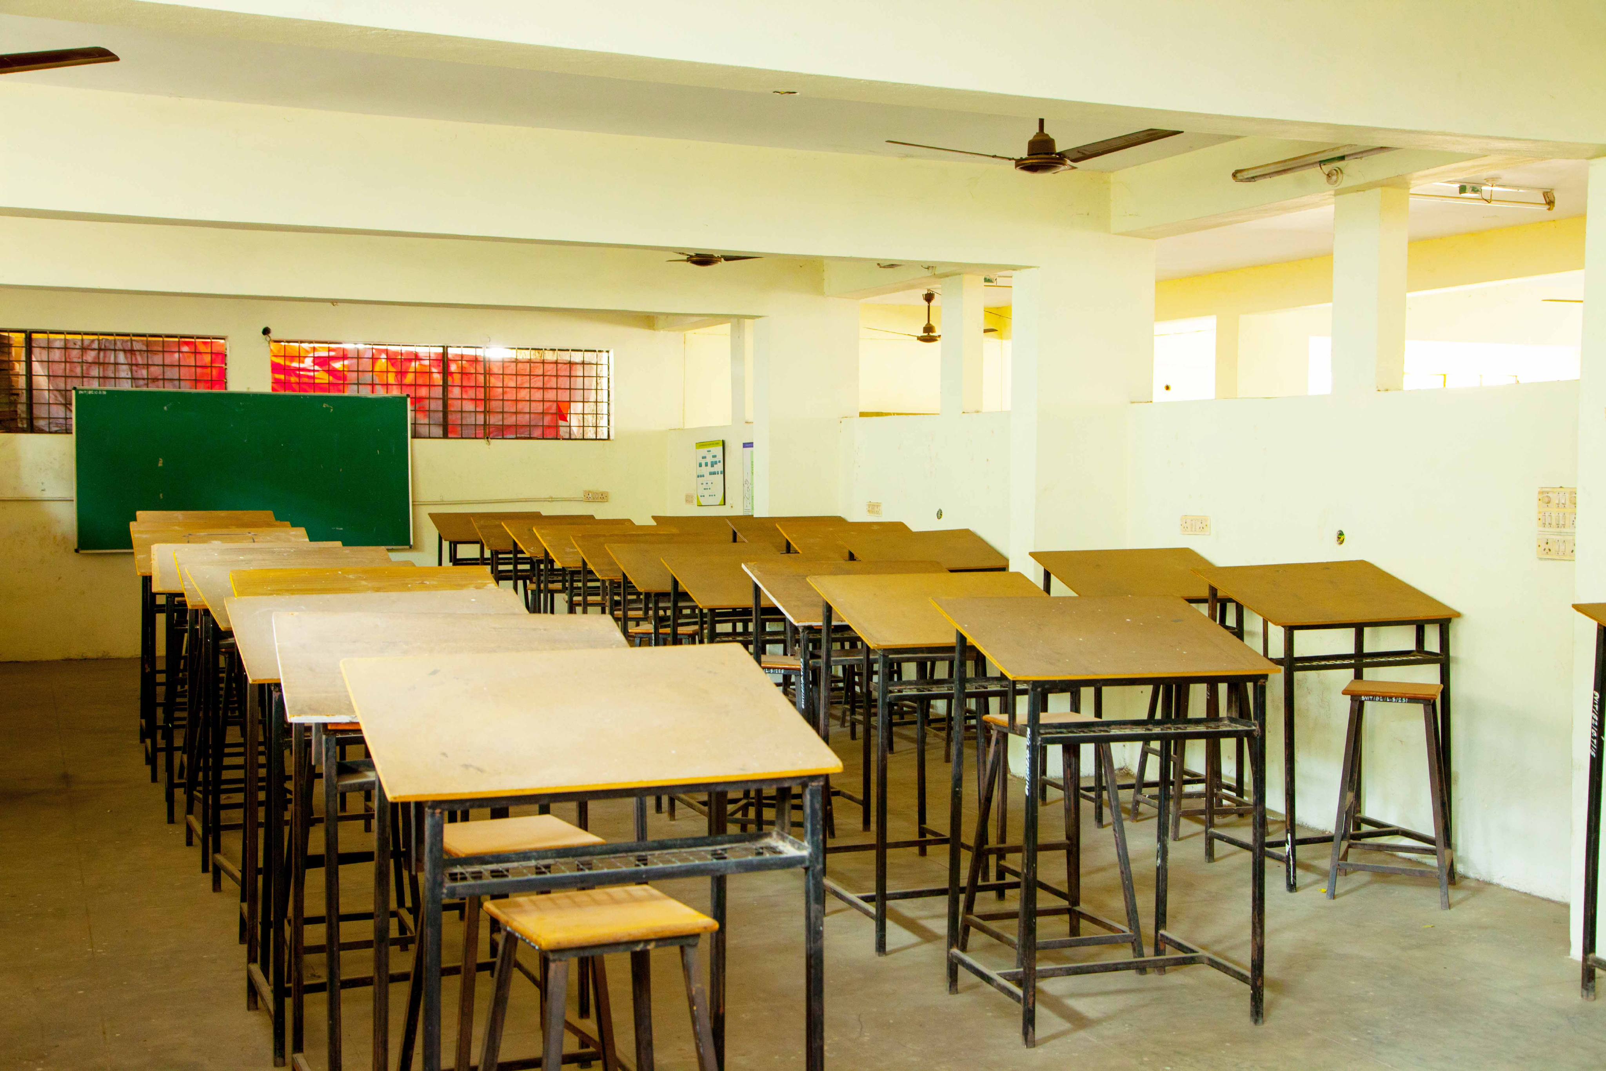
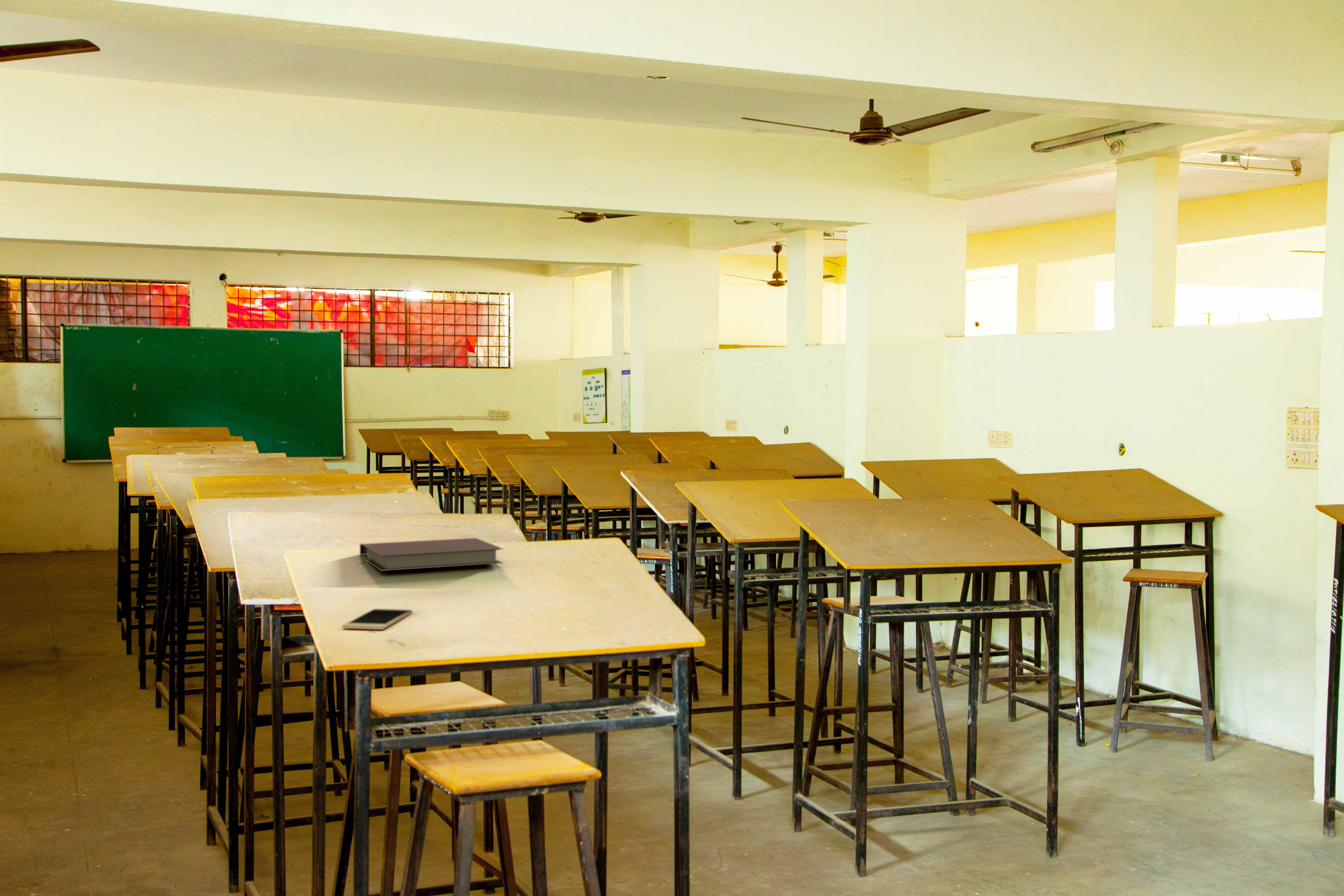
+ notebook [360,538,504,572]
+ cell phone [342,609,412,630]
